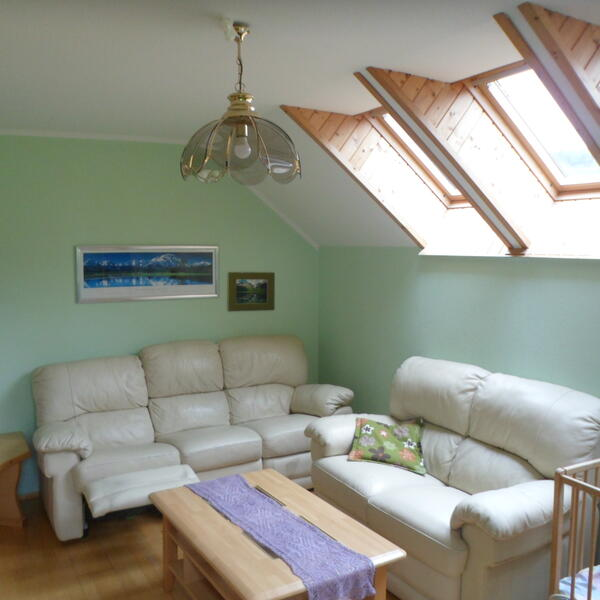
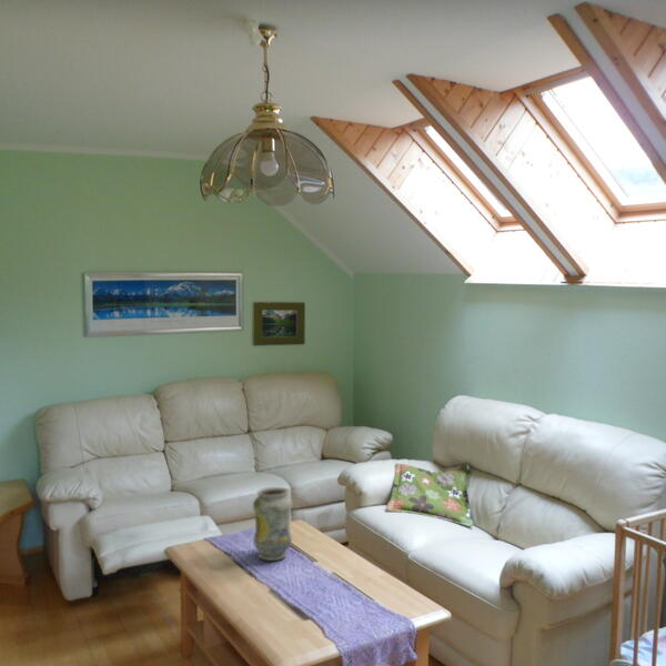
+ vase [252,486,294,562]
